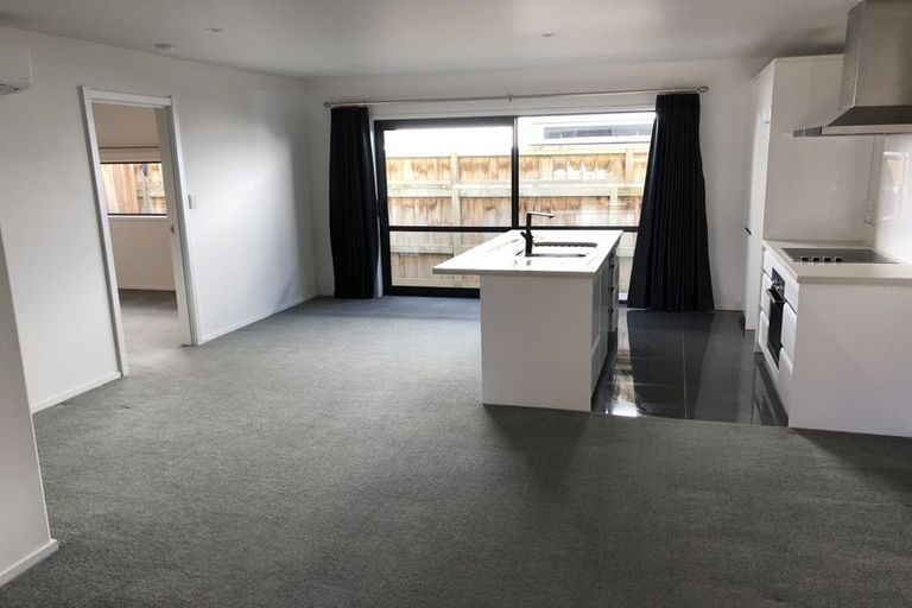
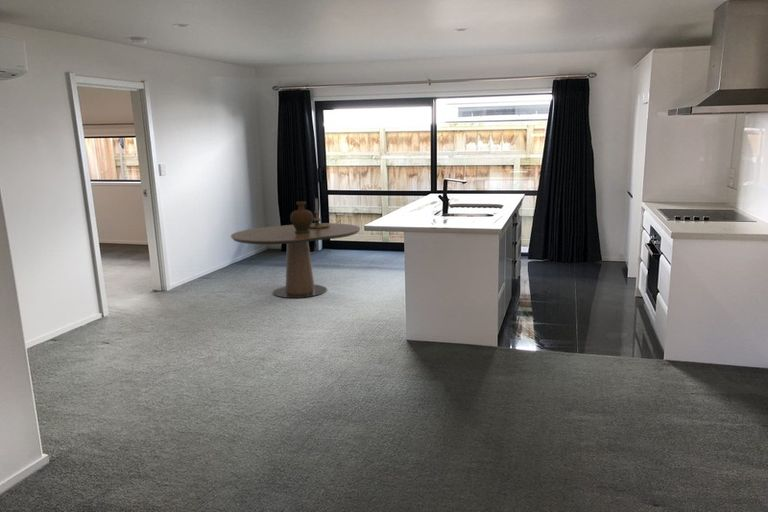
+ dining table [230,222,361,299]
+ decorative vase [289,201,314,234]
+ candle holder [310,197,330,228]
